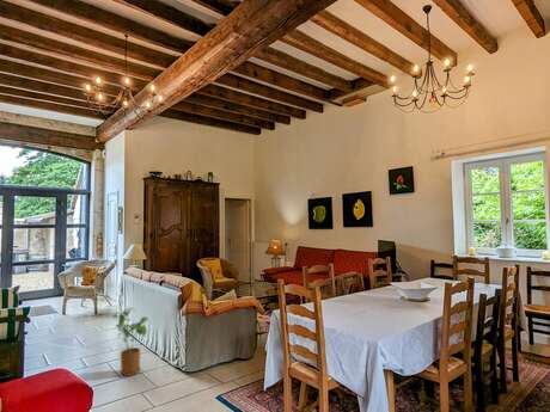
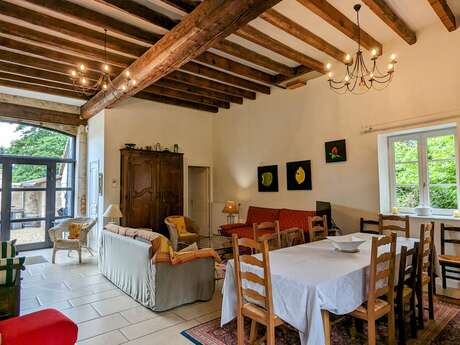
- house plant [112,307,149,377]
